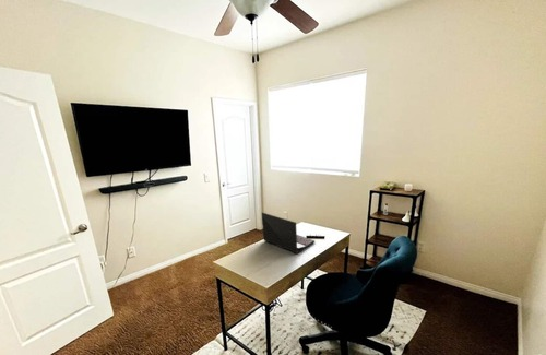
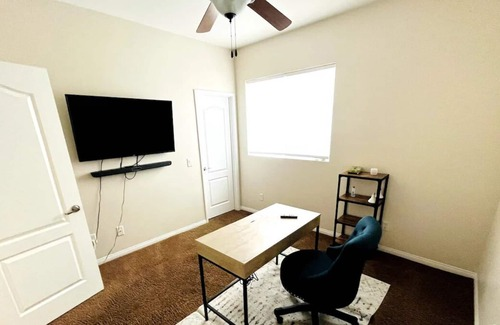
- laptop [261,212,316,255]
